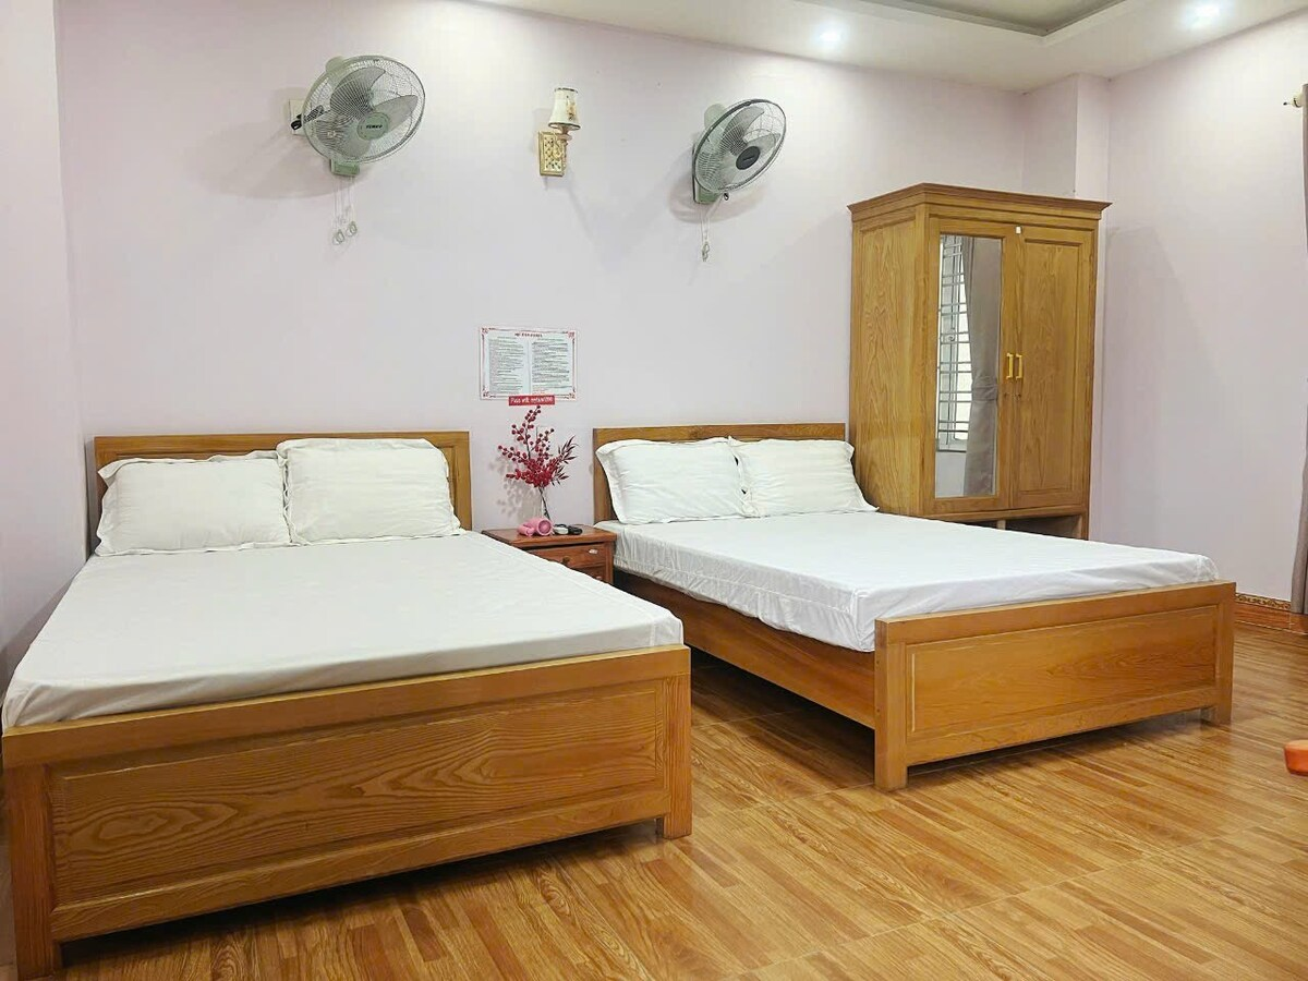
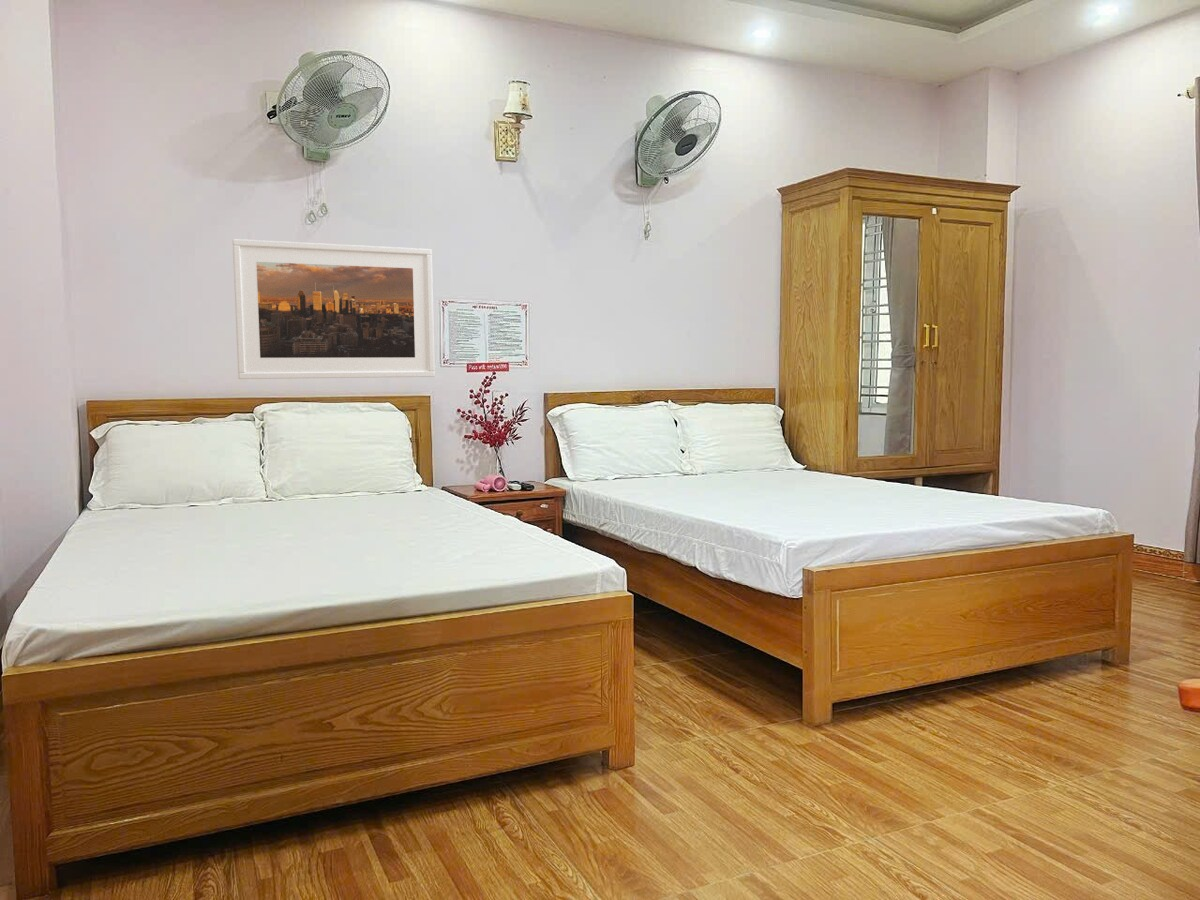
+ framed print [232,238,436,380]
